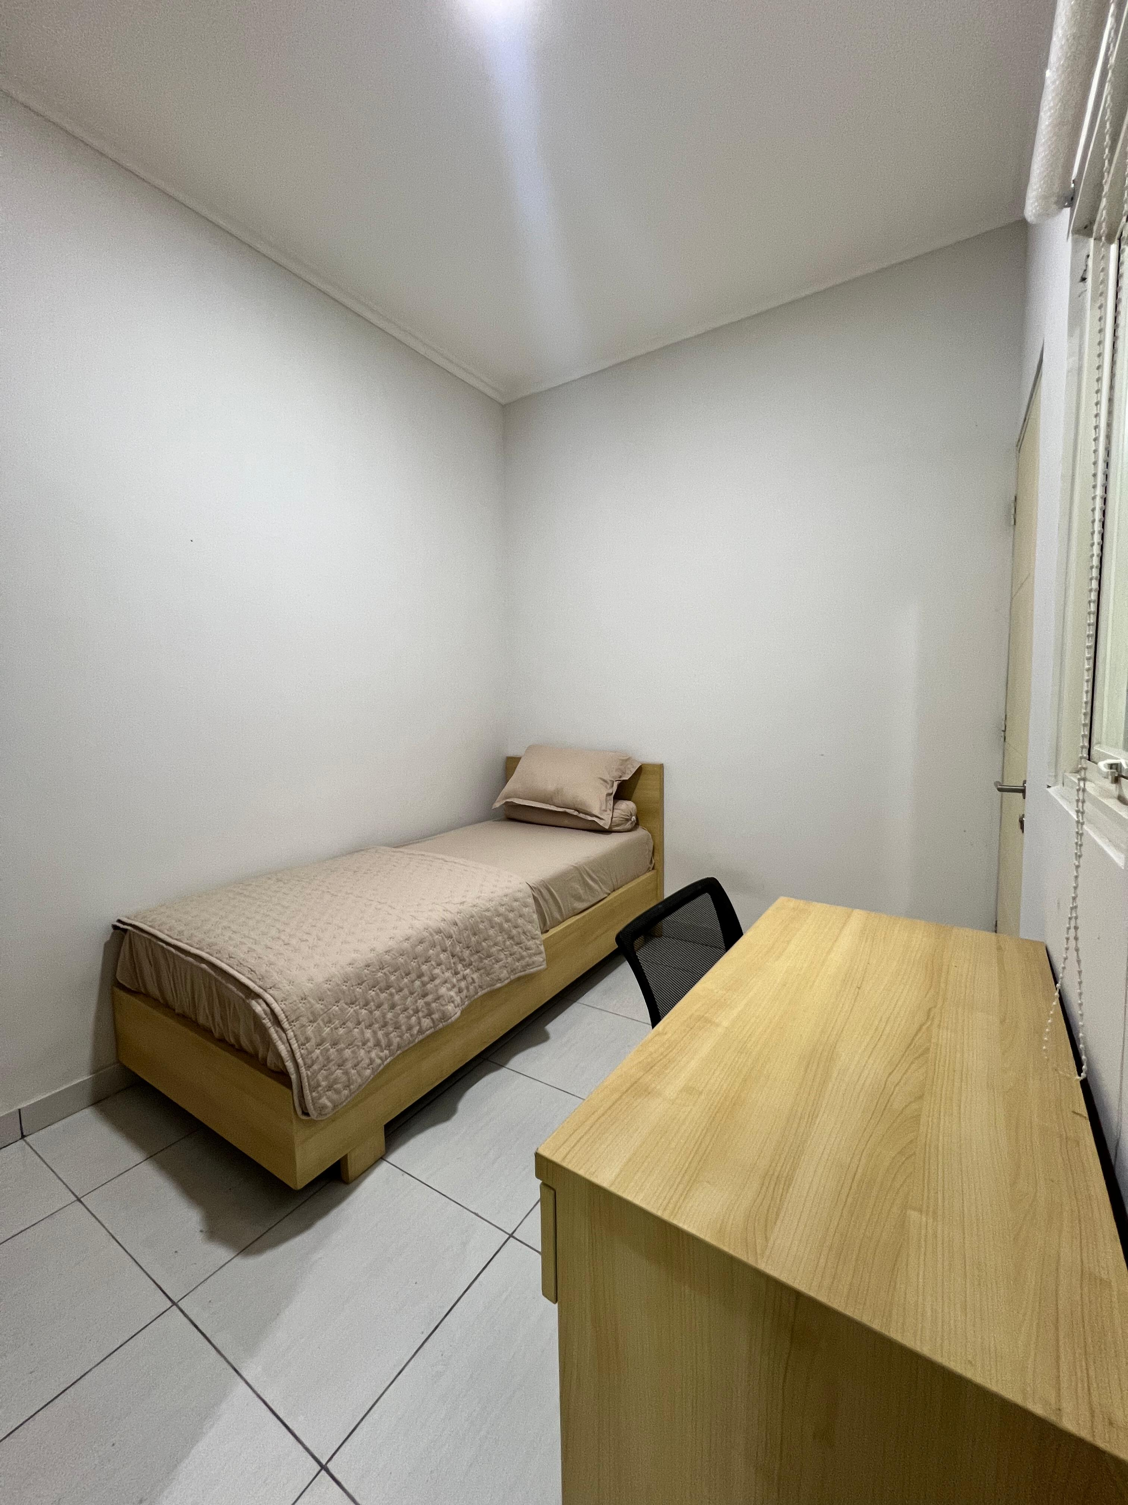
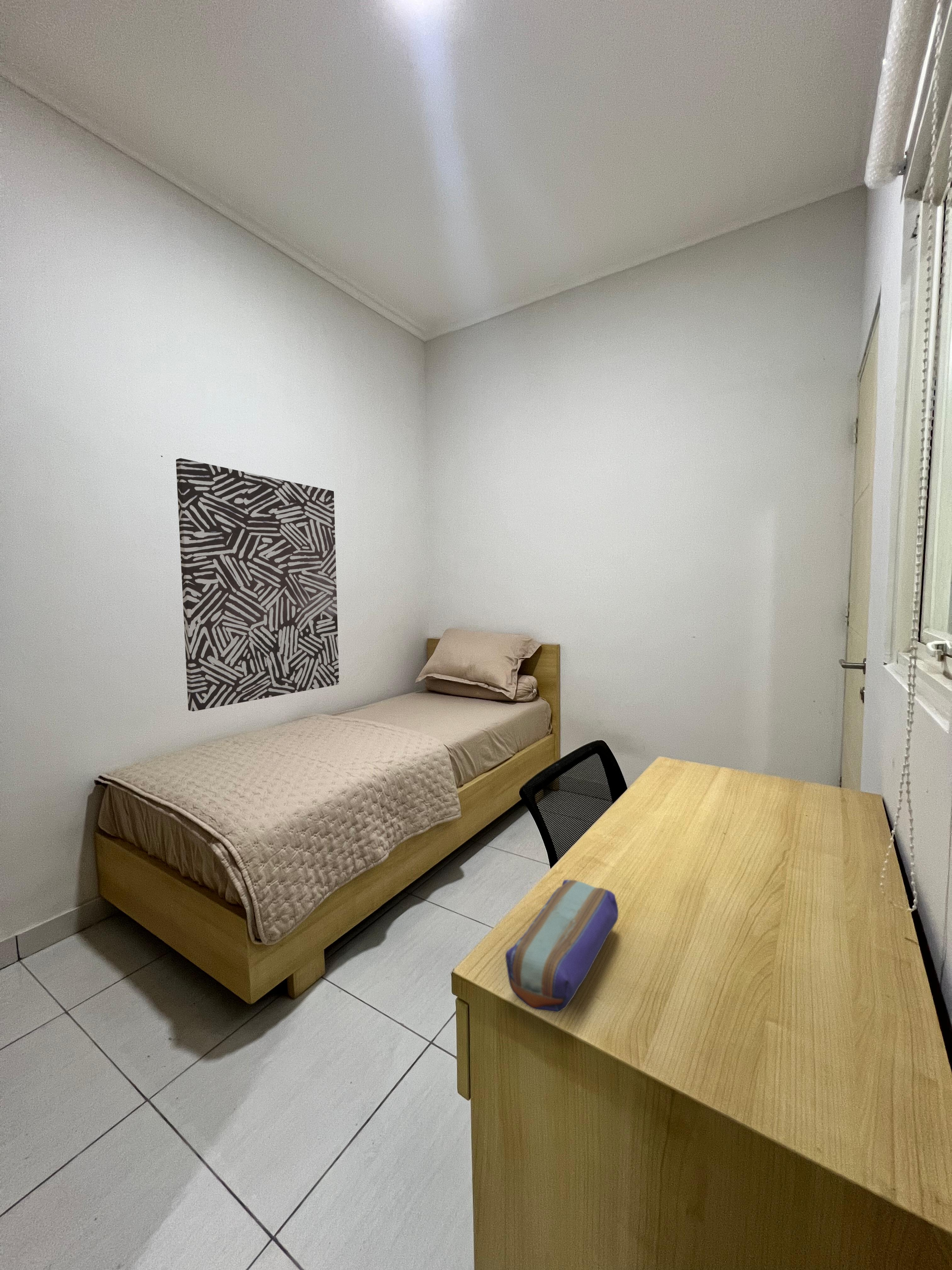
+ wall art [176,458,339,712]
+ pencil case [505,879,619,1013]
